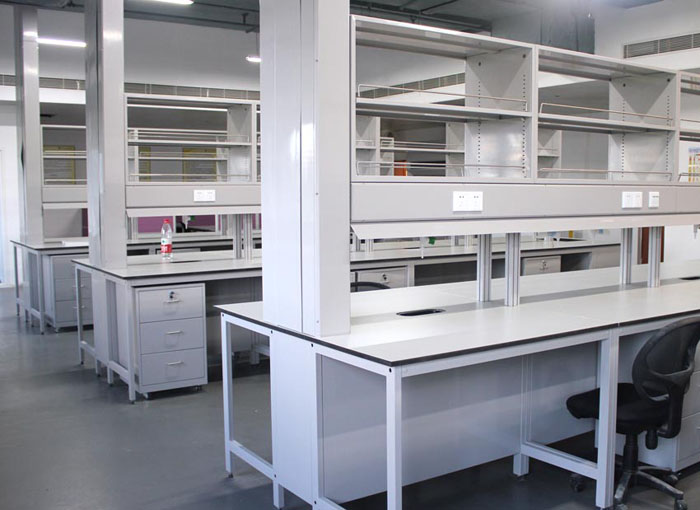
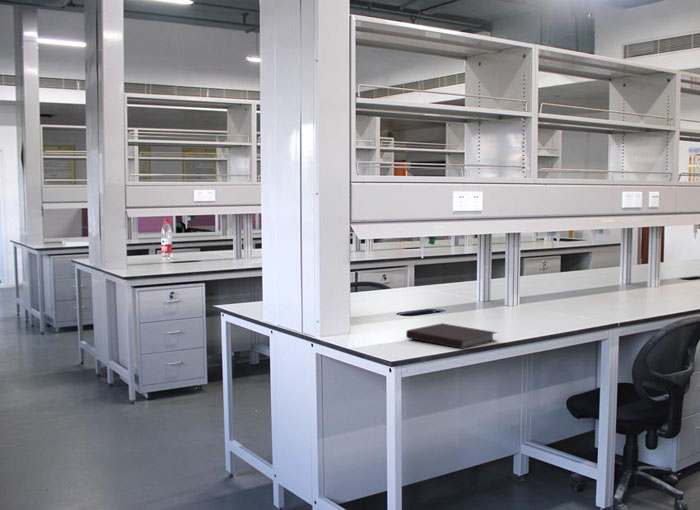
+ notebook [405,322,499,350]
